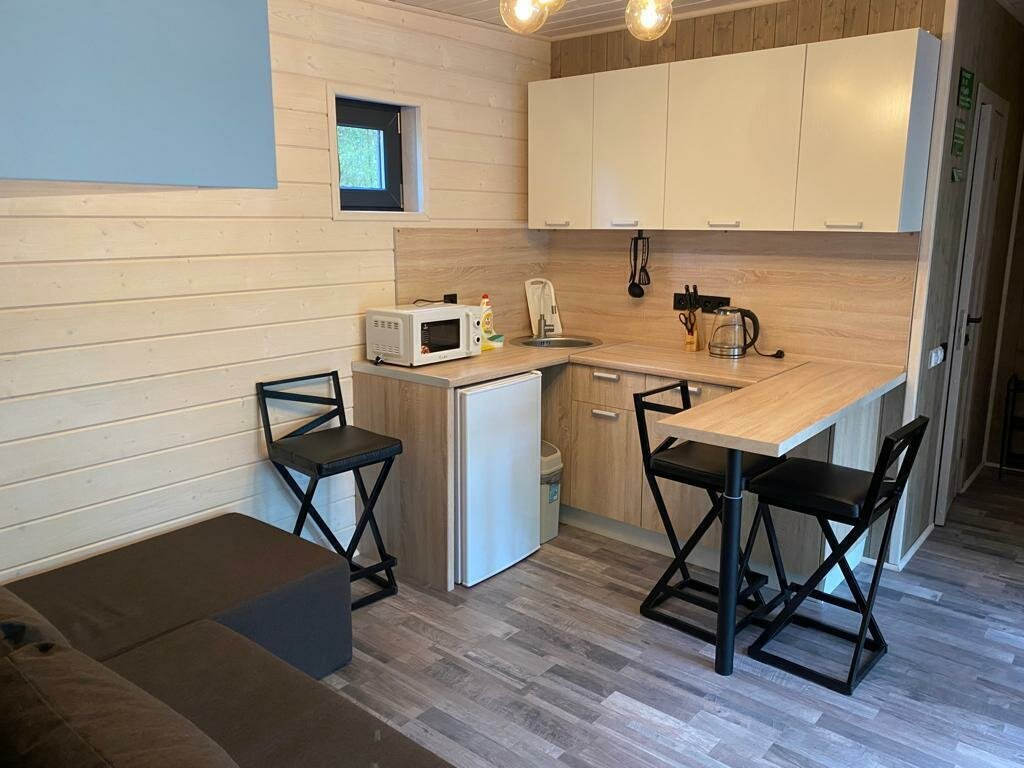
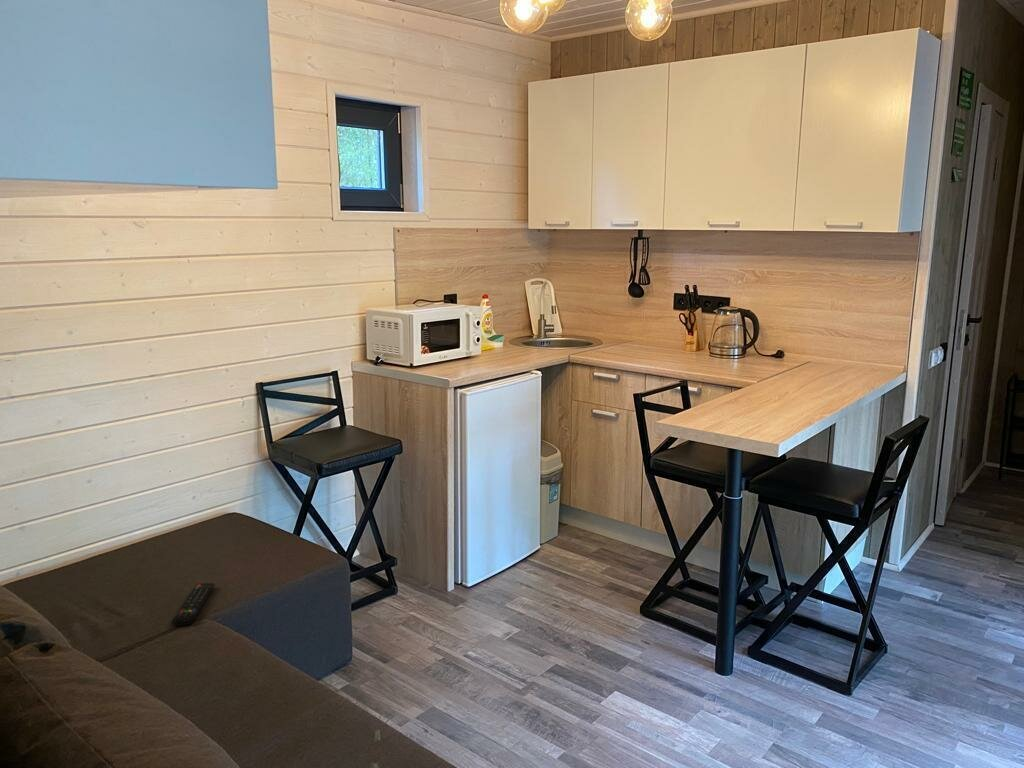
+ remote control [171,582,216,627]
